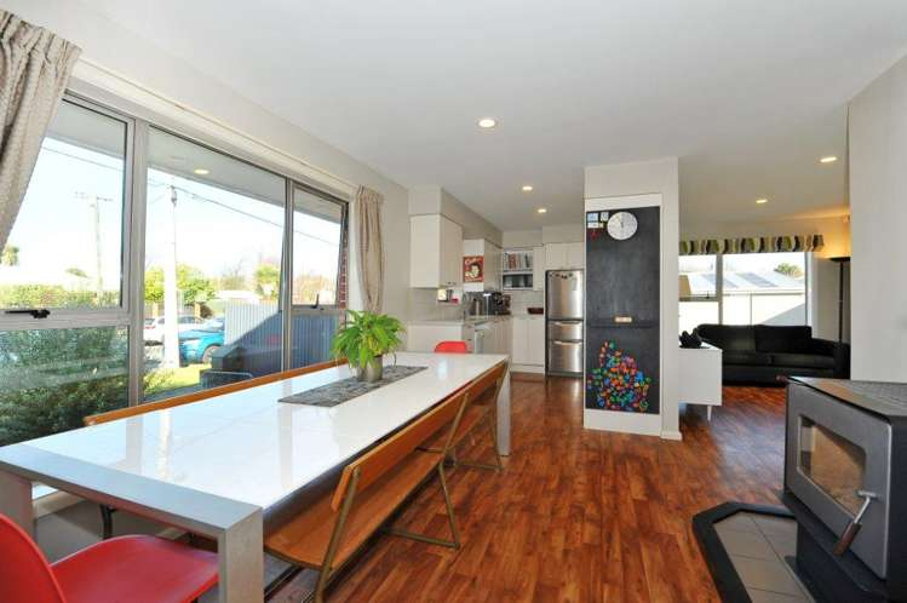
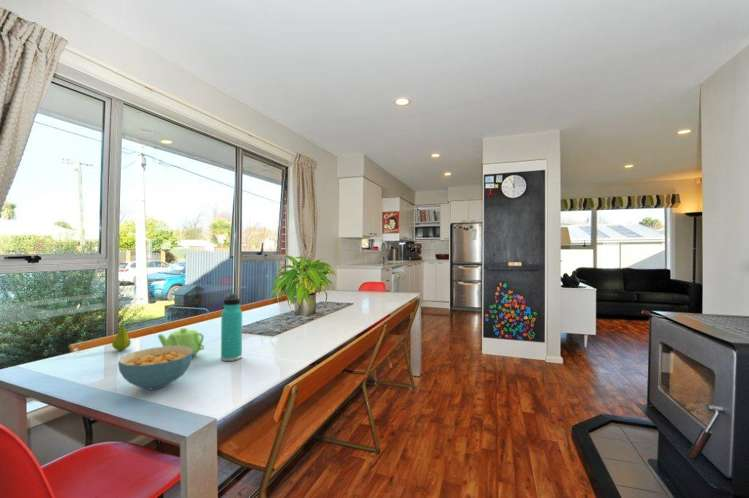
+ cereal bowl [117,346,193,391]
+ teapot [157,327,205,357]
+ fruit [111,321,132,351]
+ thermos bottle [220,292,243,362]
